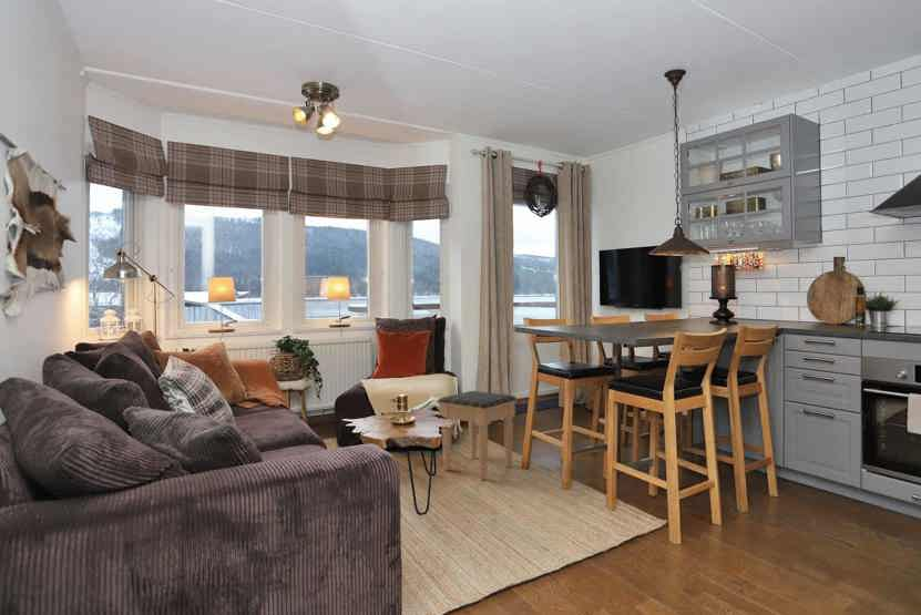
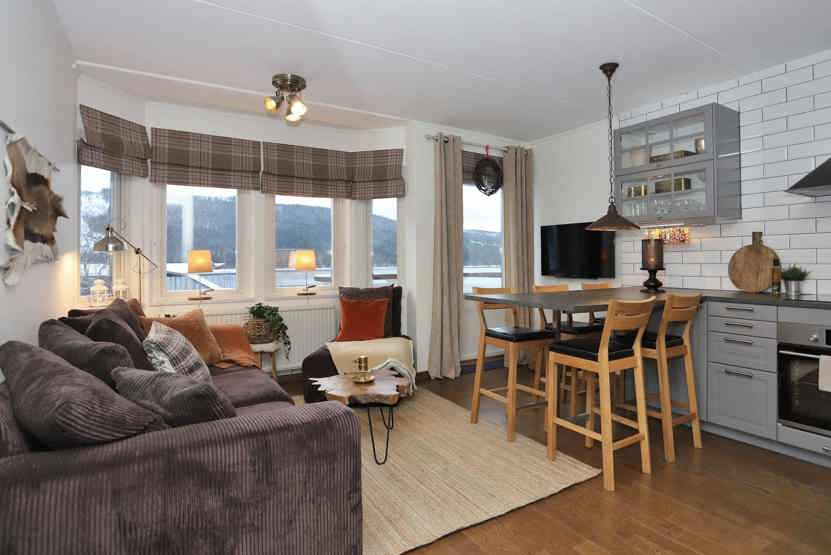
- footstool [437,390,518,480]
